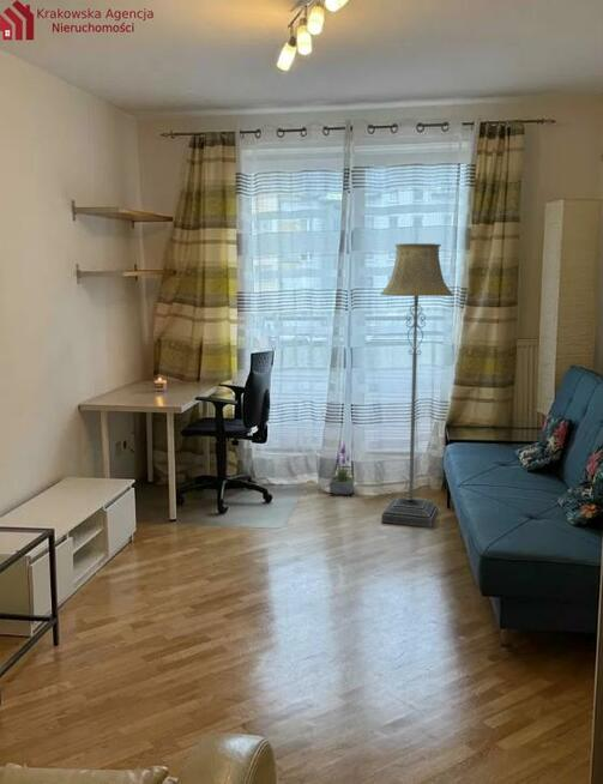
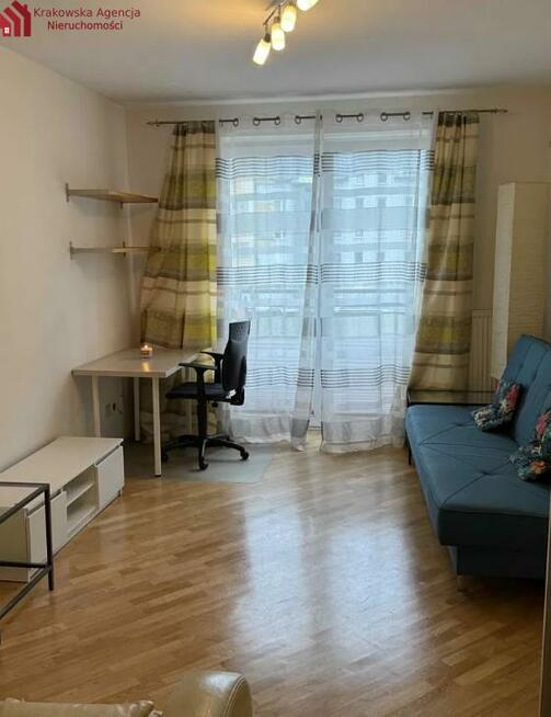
- floor lamp [379,242,454,529]
- potted plant [328,440,355,496]
